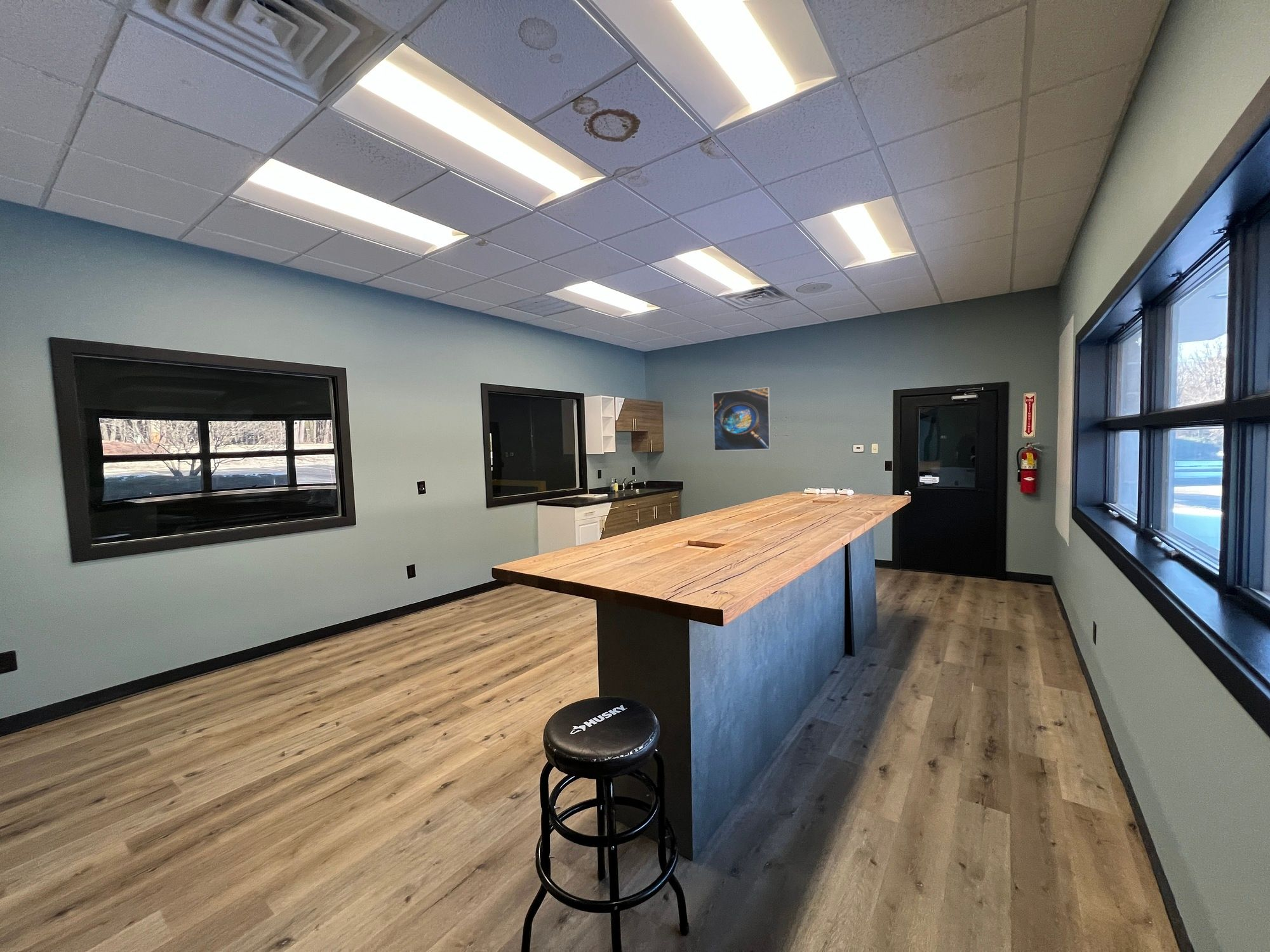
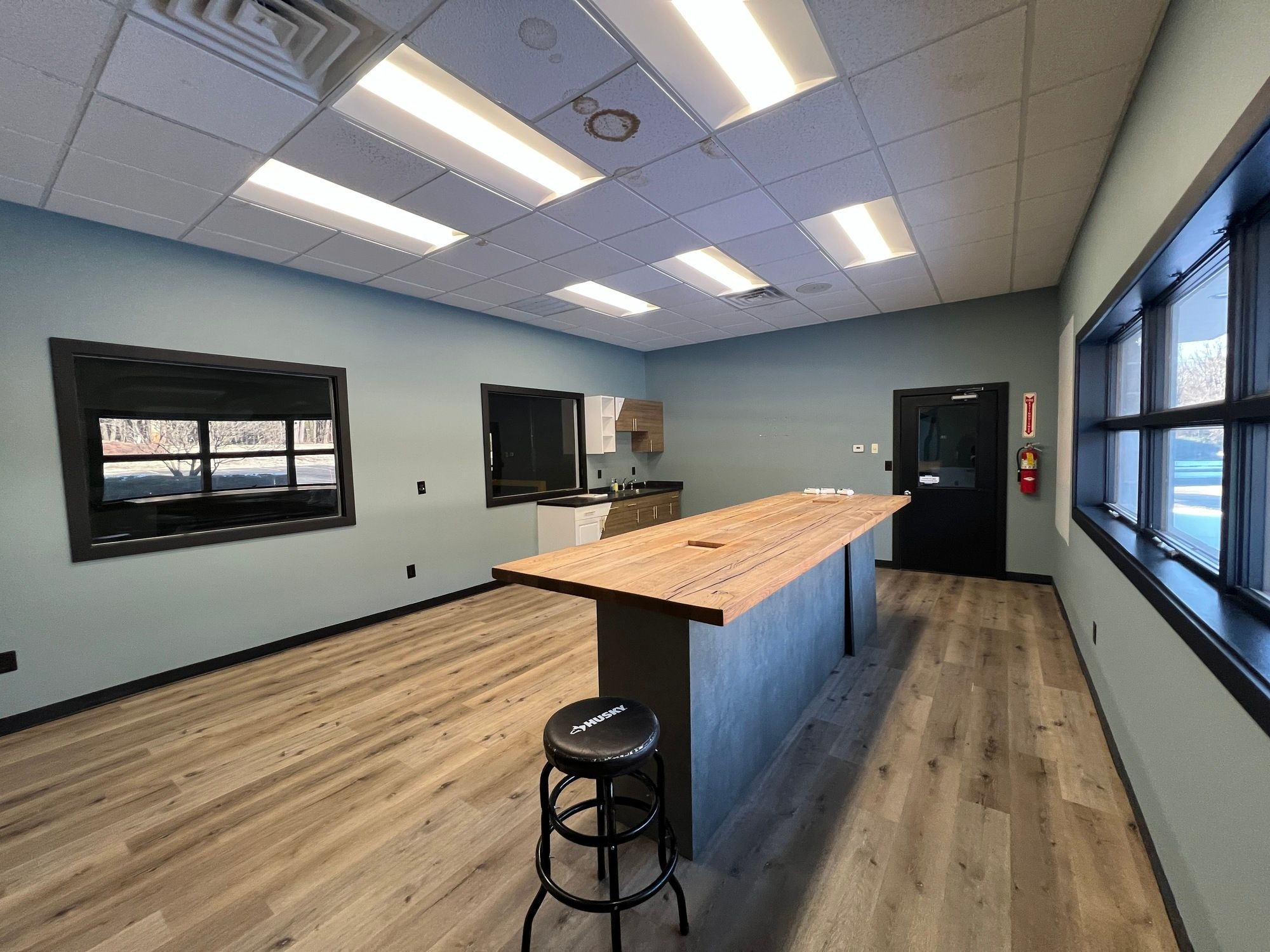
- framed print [712,387,772,451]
